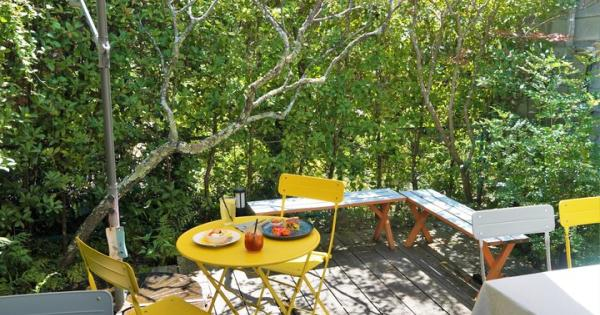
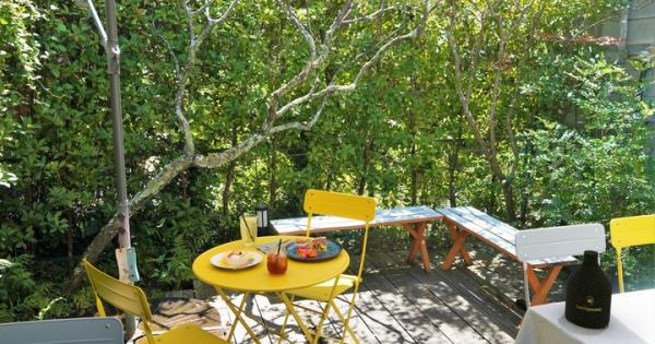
+ bottle [563,249,614,329]
